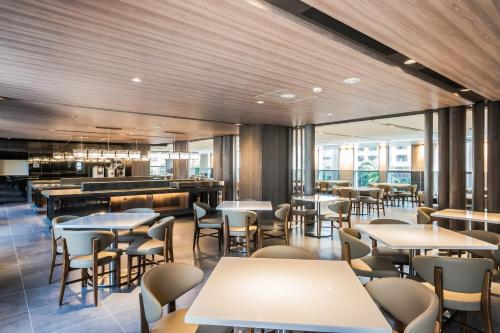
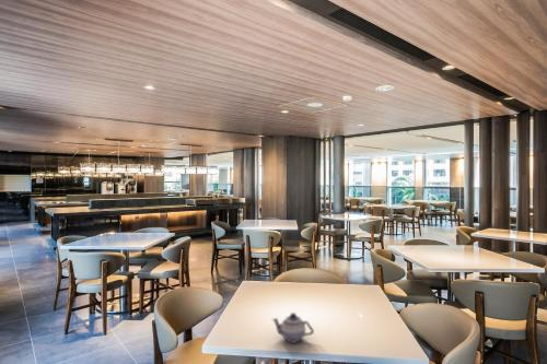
+ teapot [271,312,315,344]
